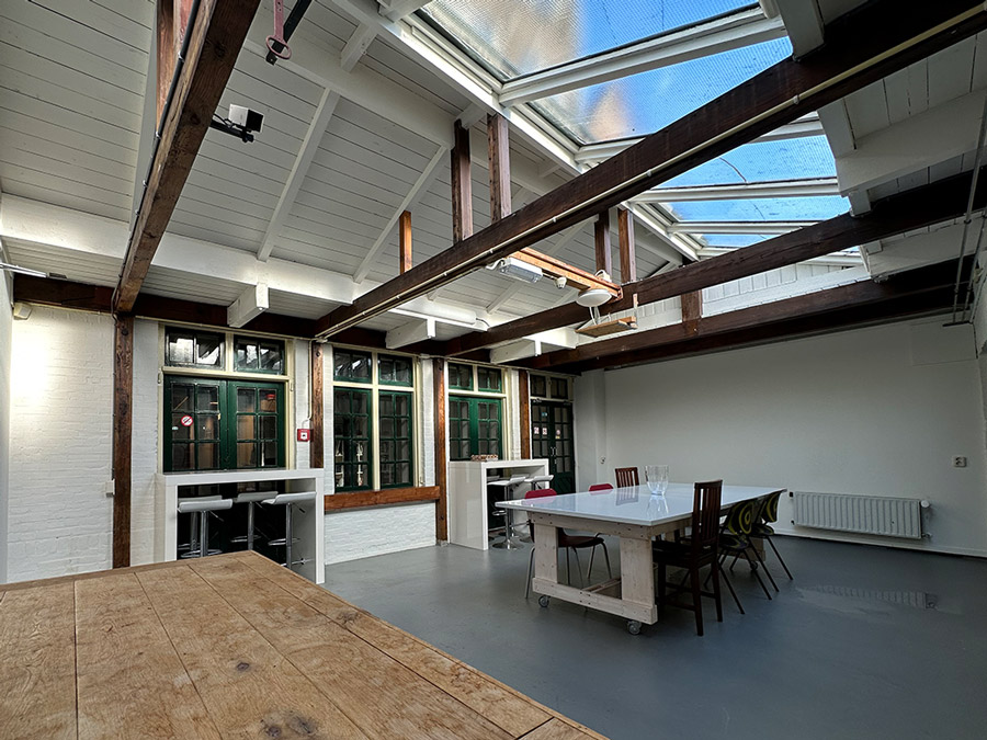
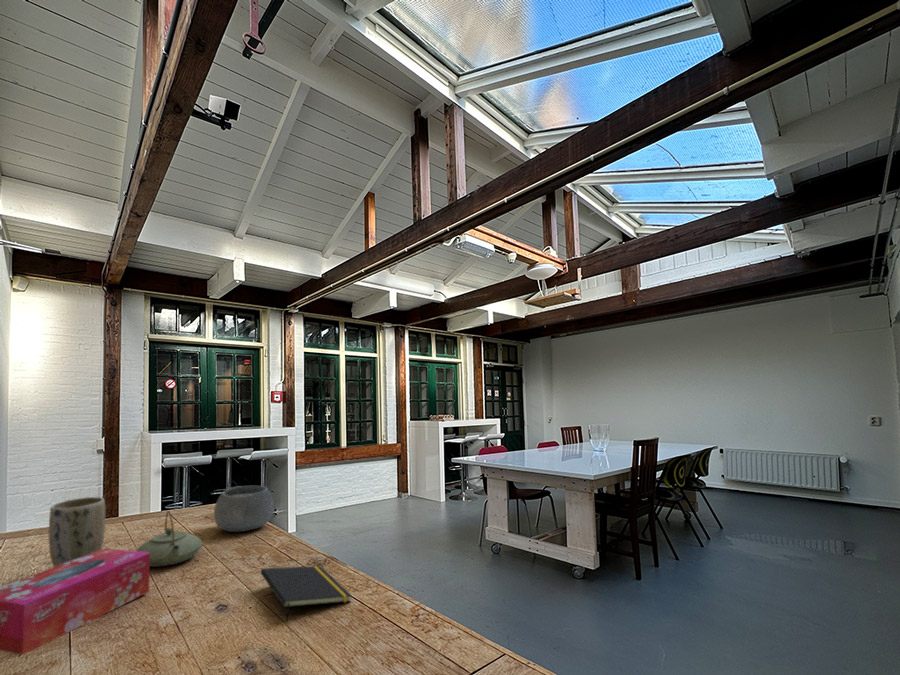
+ bowl [213,485,275,533]
+ tissue box [0,547,151,656]
+ notepad [260,565,353,622]
+ teapot [135,510,204,568]
+ plant pot [48,496,106,567]
